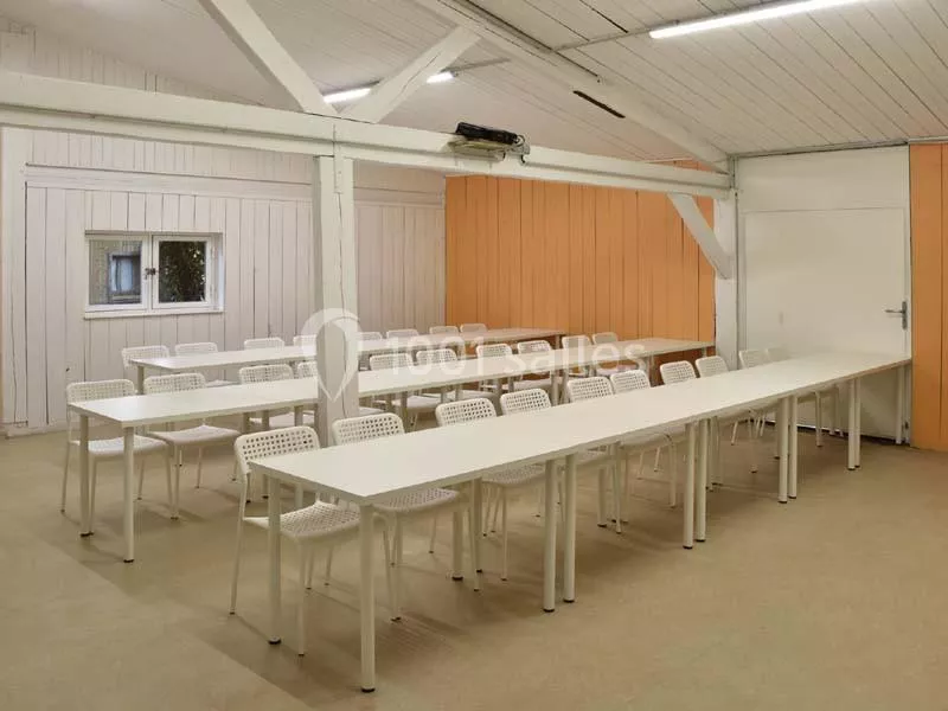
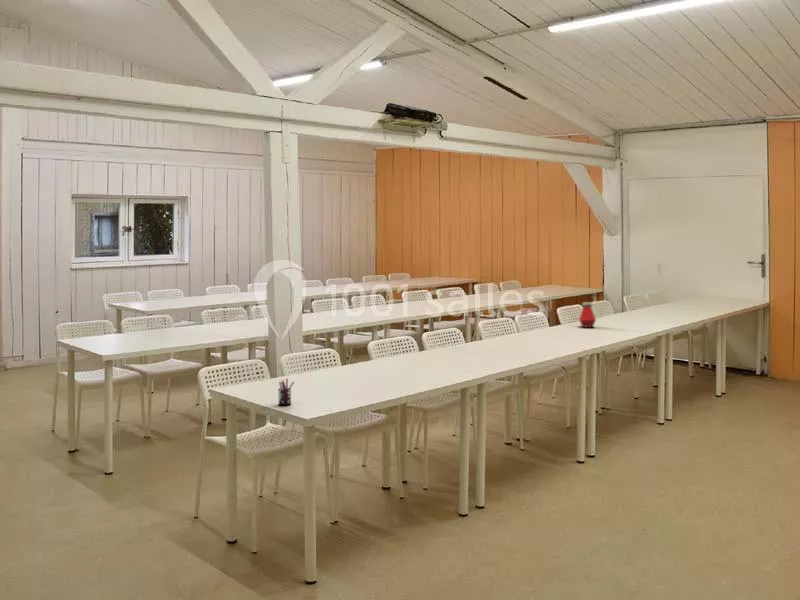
+ bottle [578,301,597,328]
+ pen holder [277,377,295,406]
